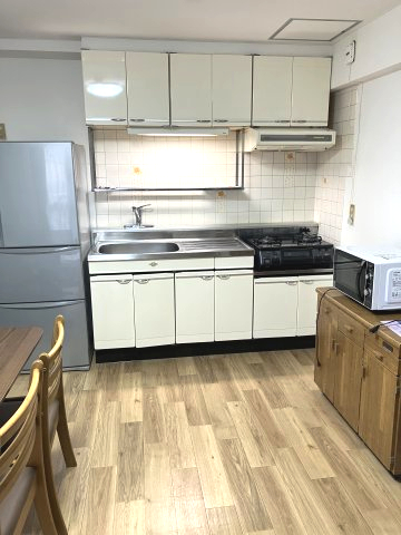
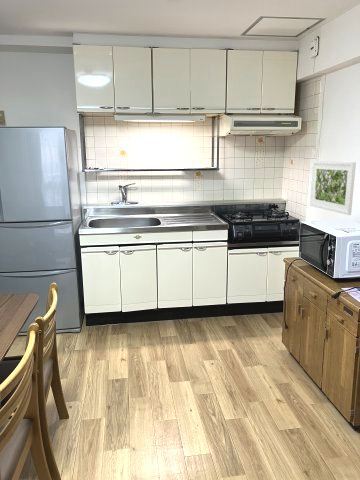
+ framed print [309,160,357,216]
